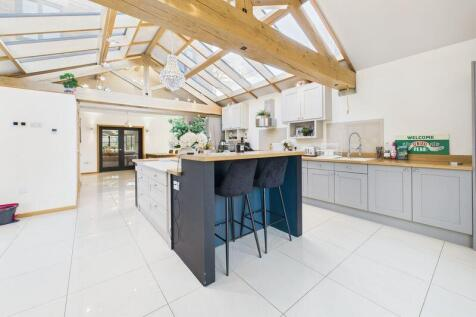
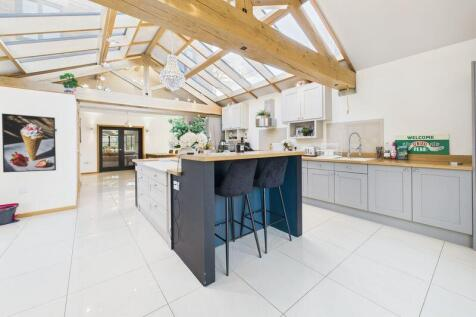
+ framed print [1,112,57,173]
